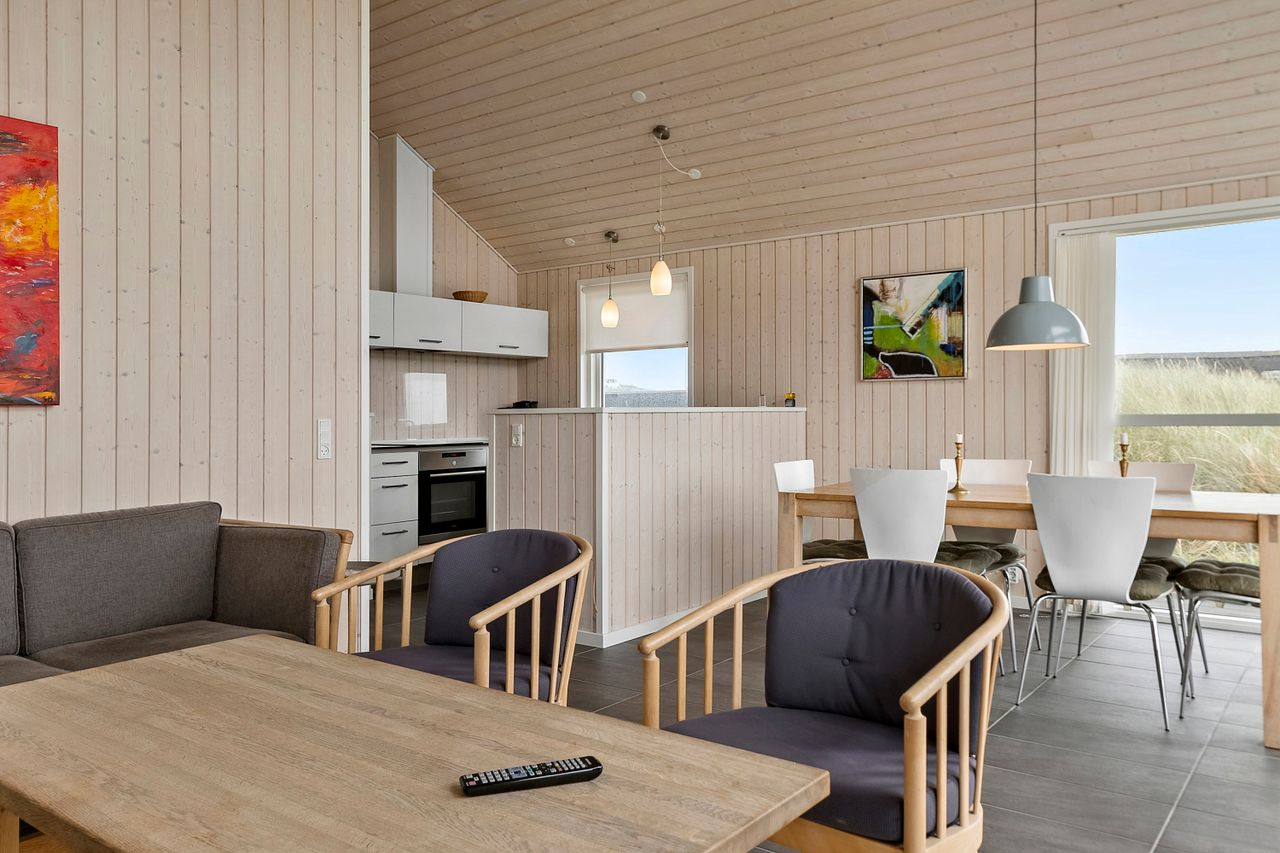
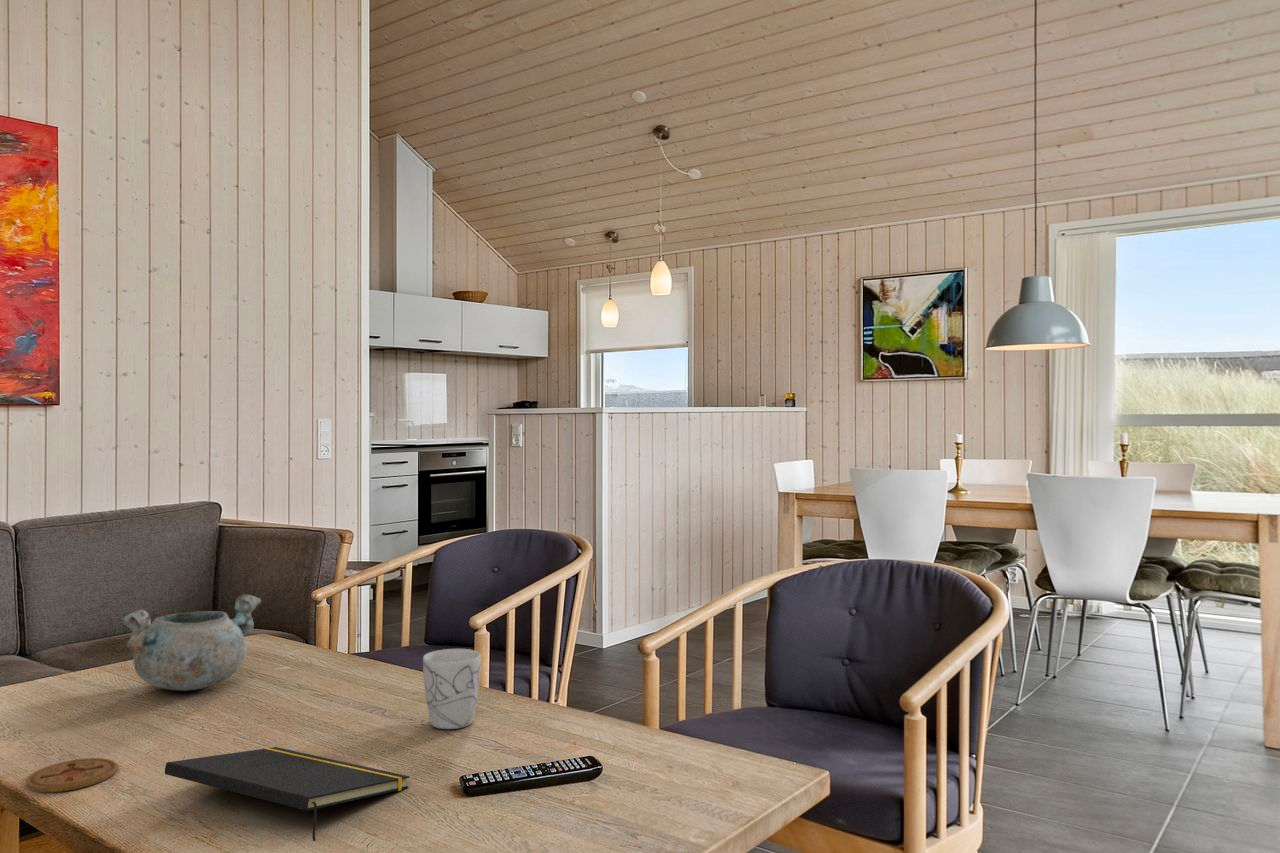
+ decorative bowl [120,593,263,692]
+ mug [422,648,482,730]
+ coaster [25,757,118,793]
+ notepad [164,746,410,842]
